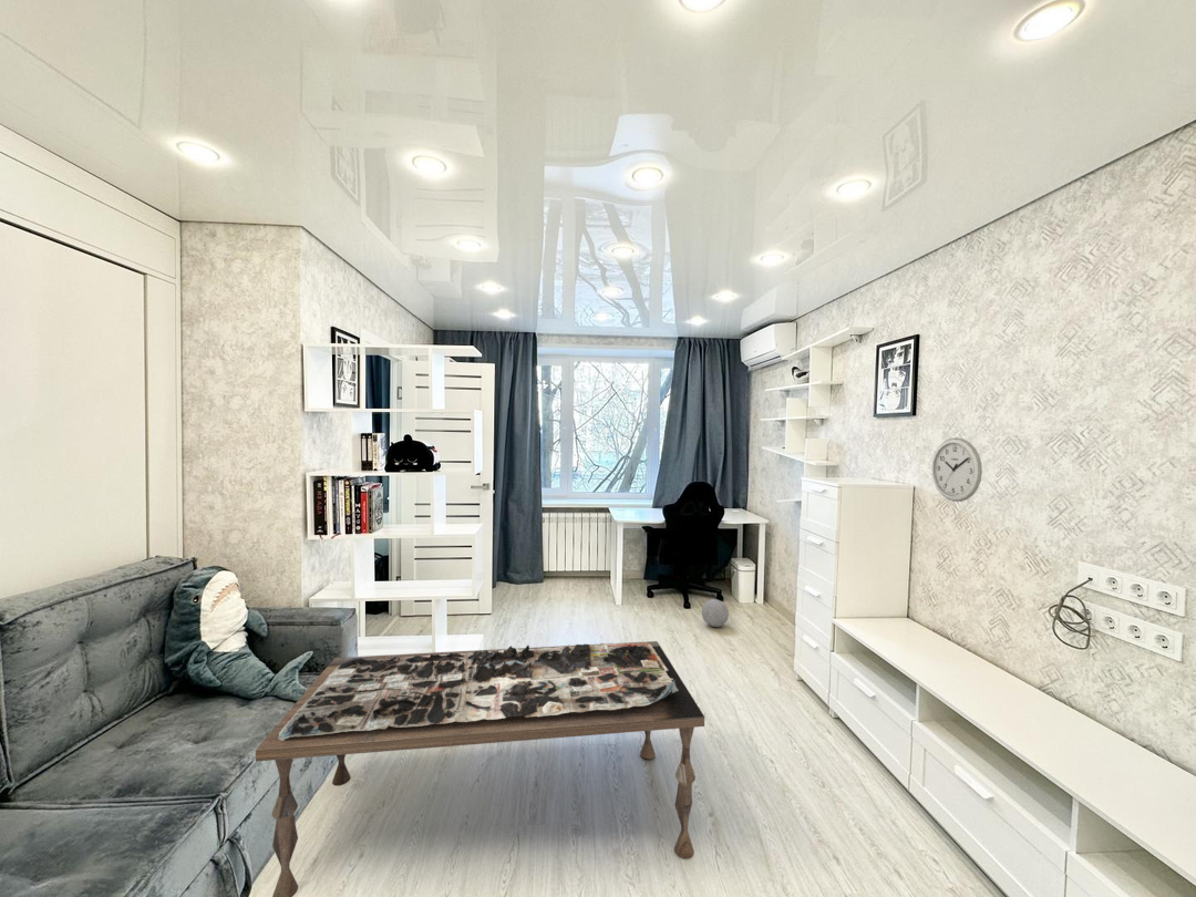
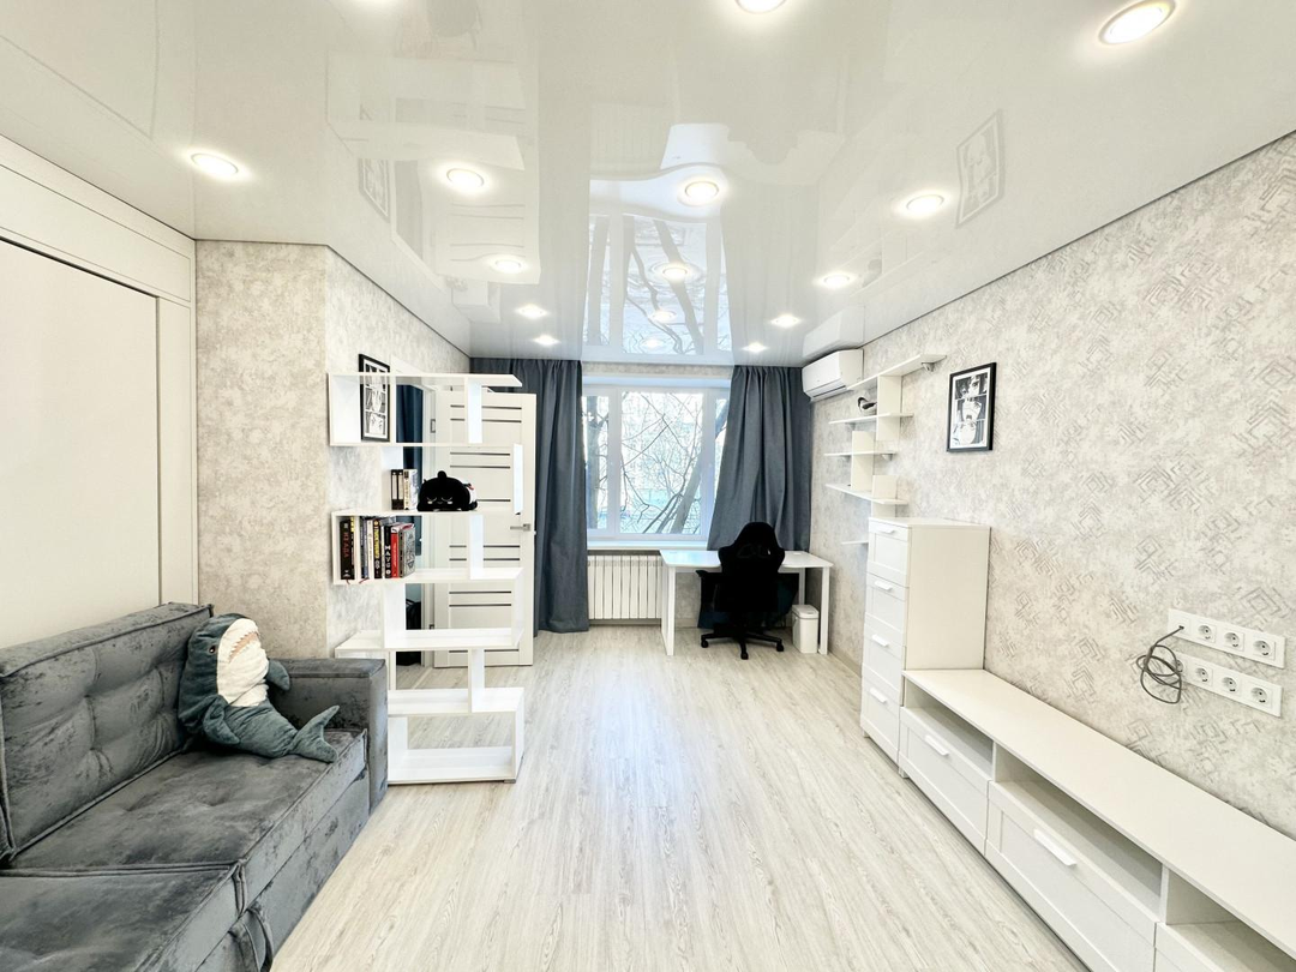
- wall clock [930,436,983,503]
- ball [701,598,730,628]
- coffee table [255,640,705,897]
